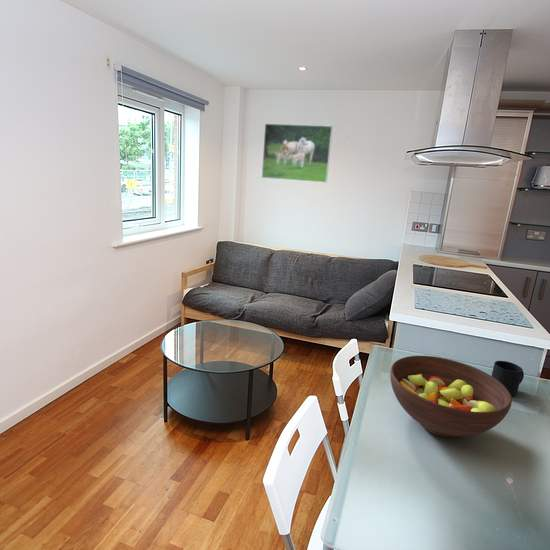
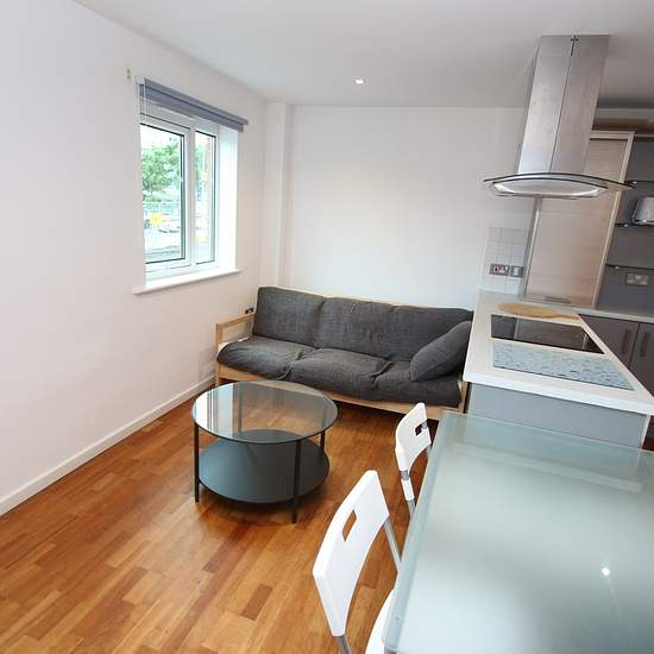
- fruit bowl [389,355,513,438]
- mug [491,360,525,396]
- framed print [261,123,334,184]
